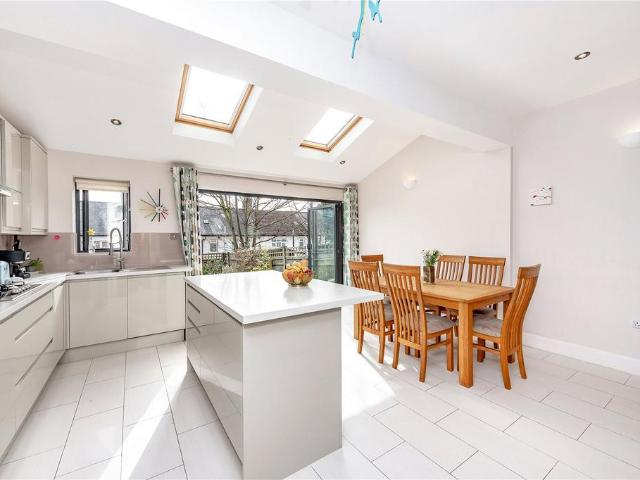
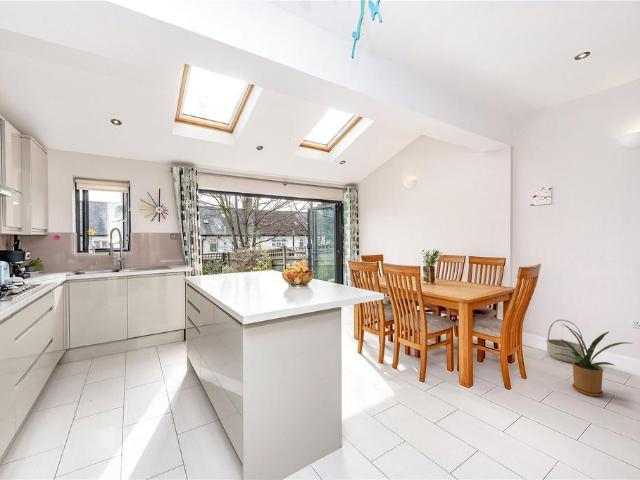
+ basket [545,318,585,364]
+ house plant [554,322,632,398]
